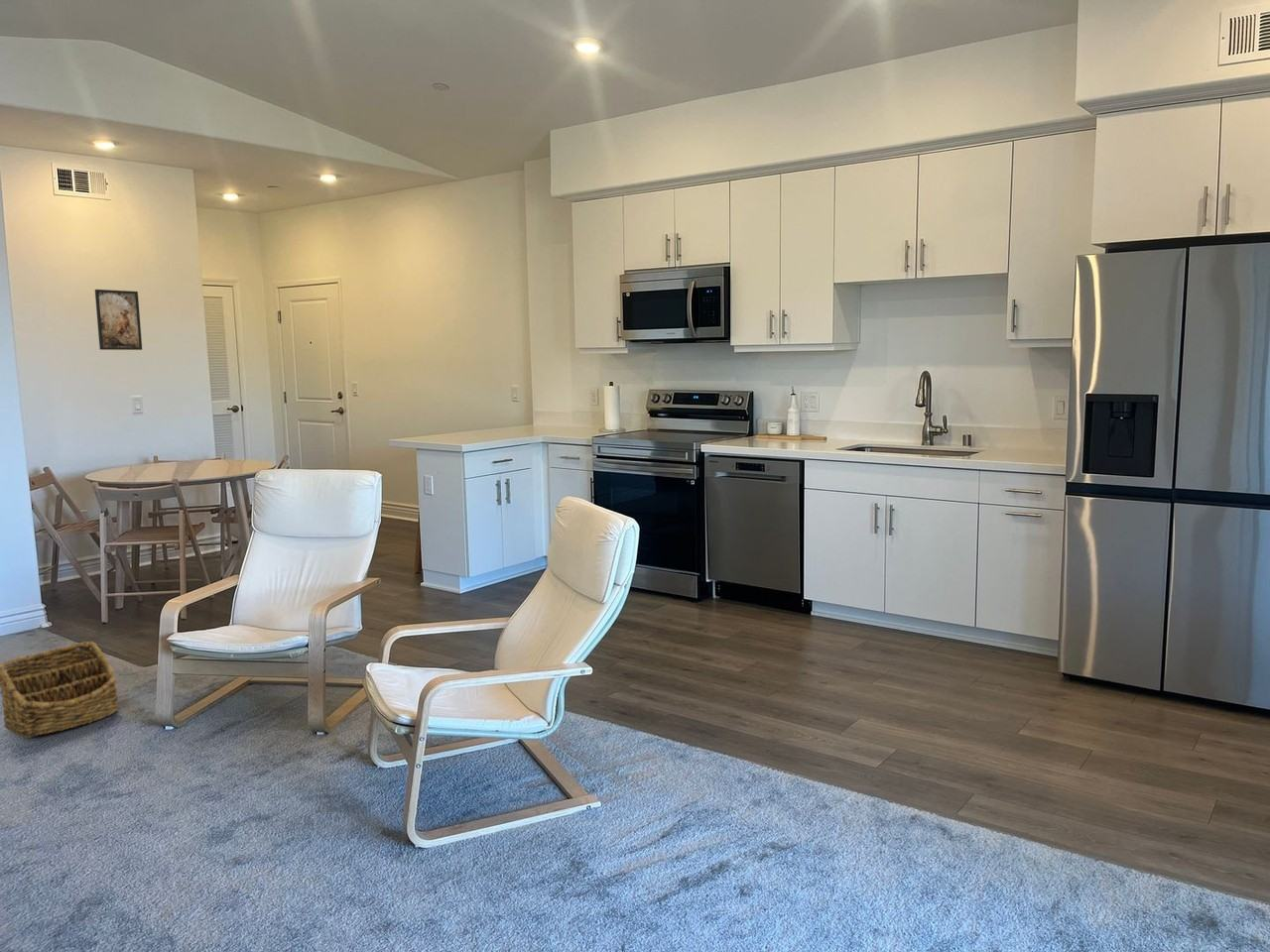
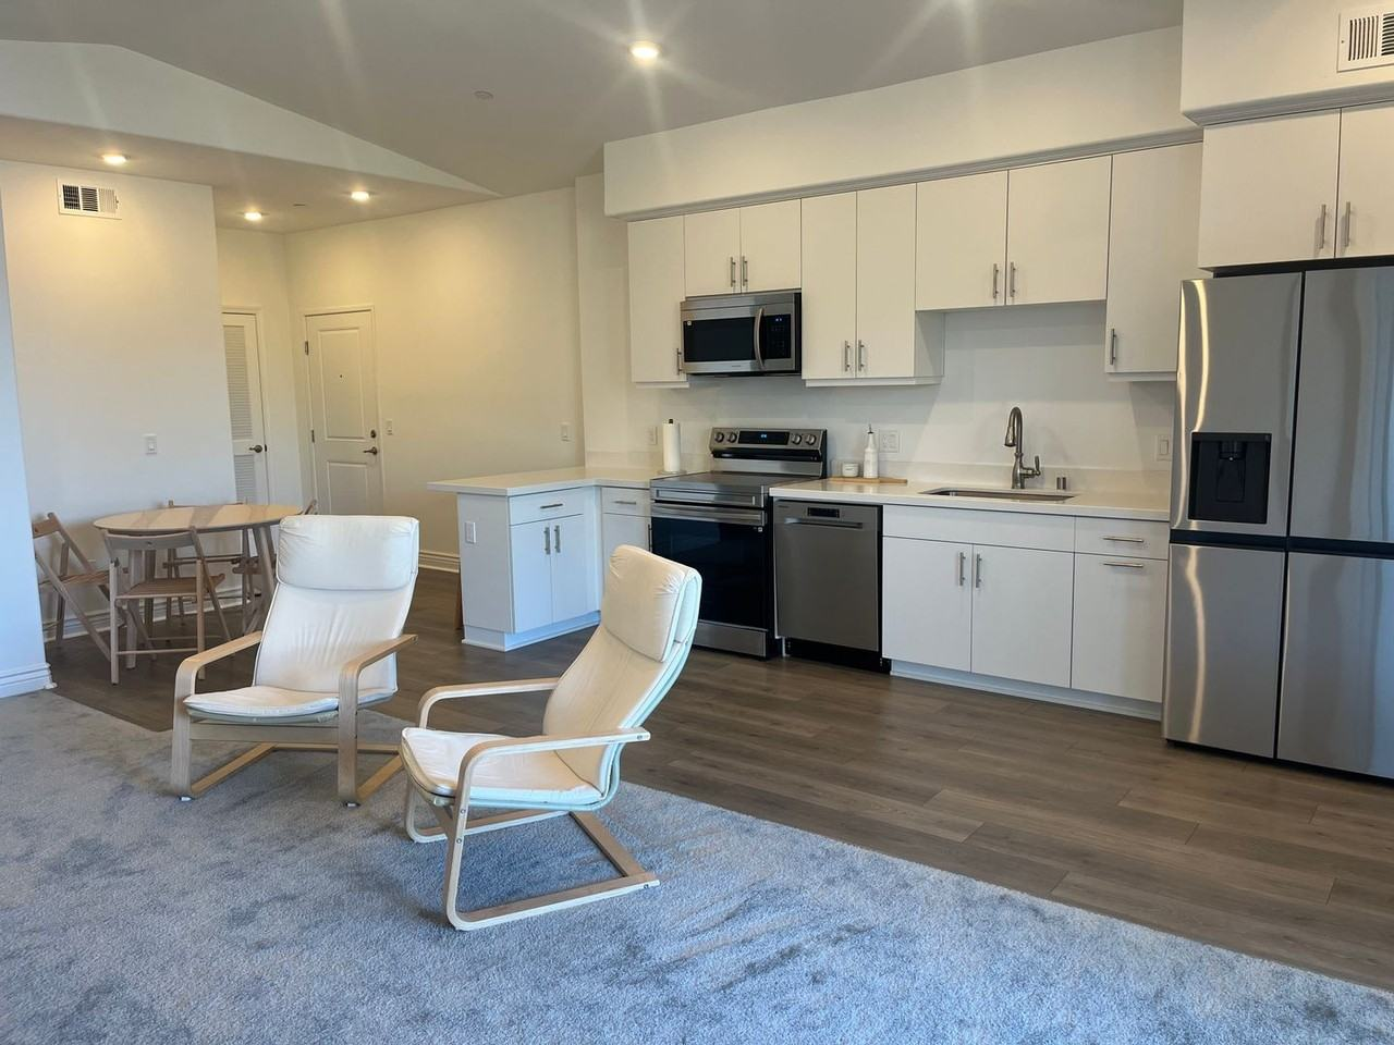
- basket [0,641,119,739]
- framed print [94,289,143,351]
